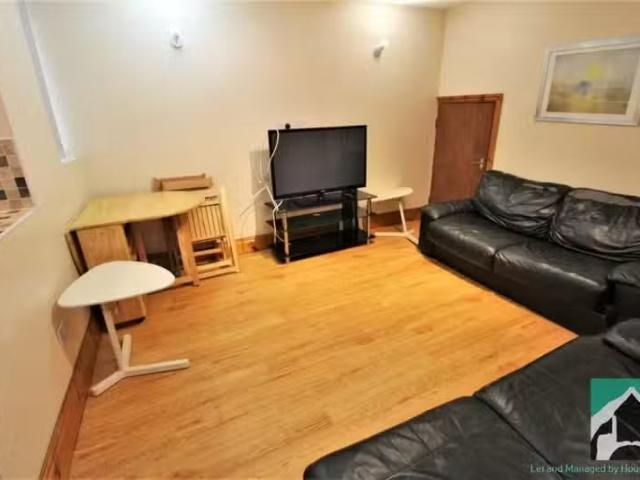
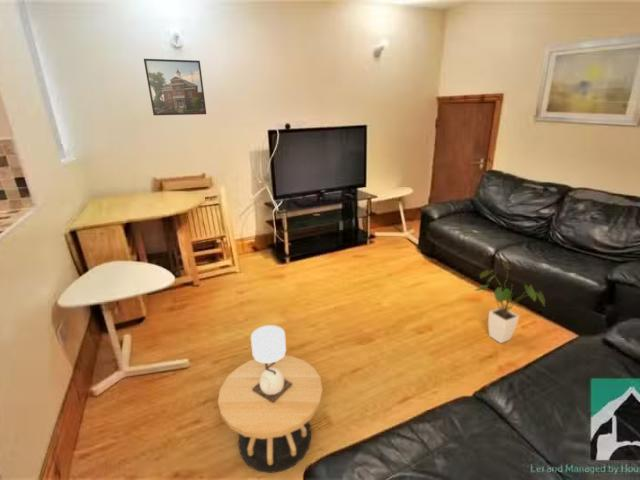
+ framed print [143,58,207,116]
+ side table [217,324,324,474]
+ house plant [473,261,546,344]
